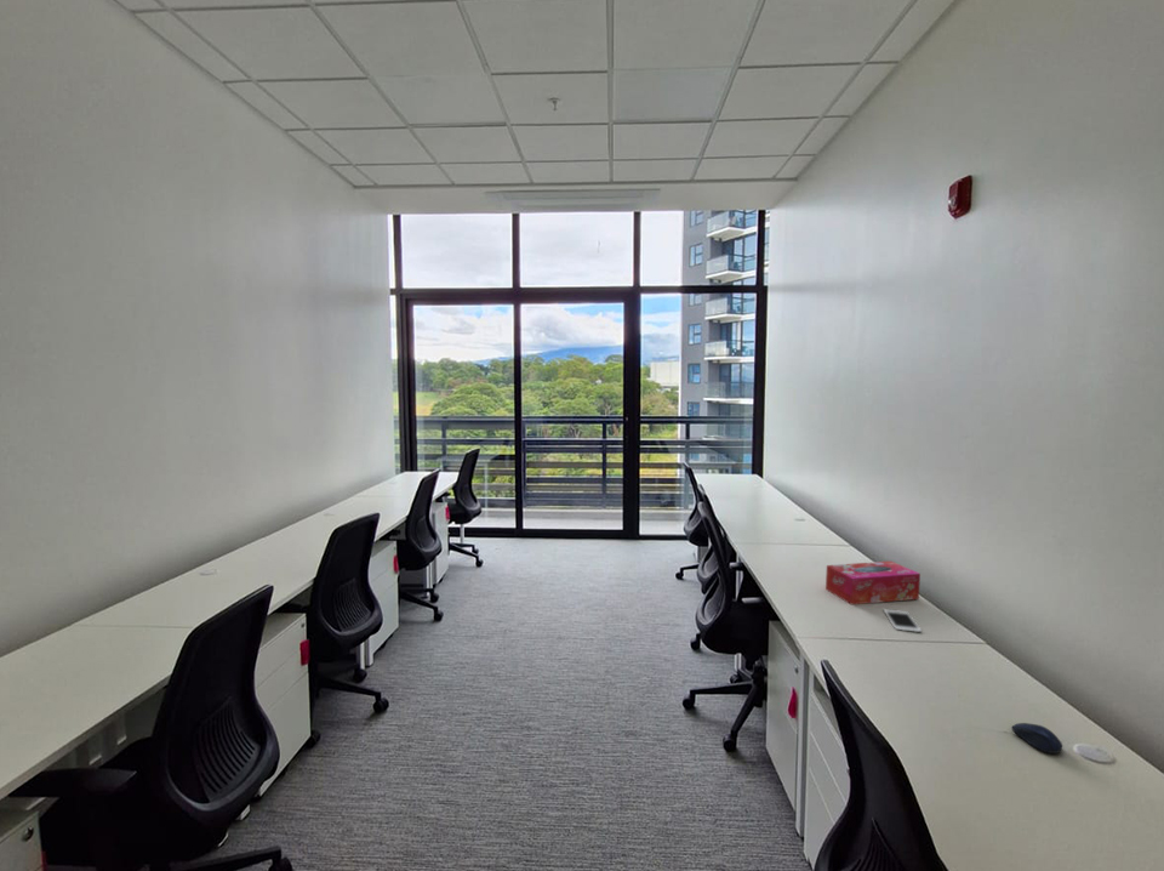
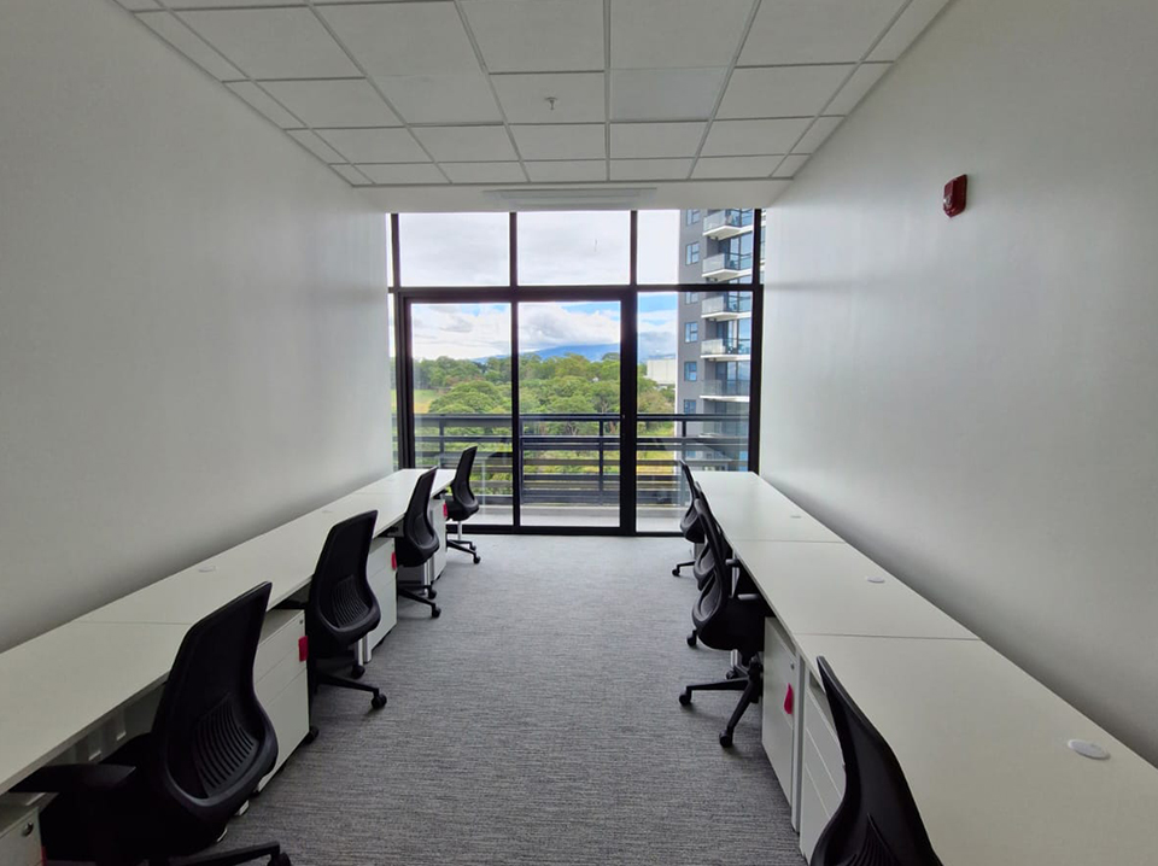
- tissue box [824,560,921,605]
- computer mouse [1011,722,1063,755]
- cell phone [883,608,923,633]
